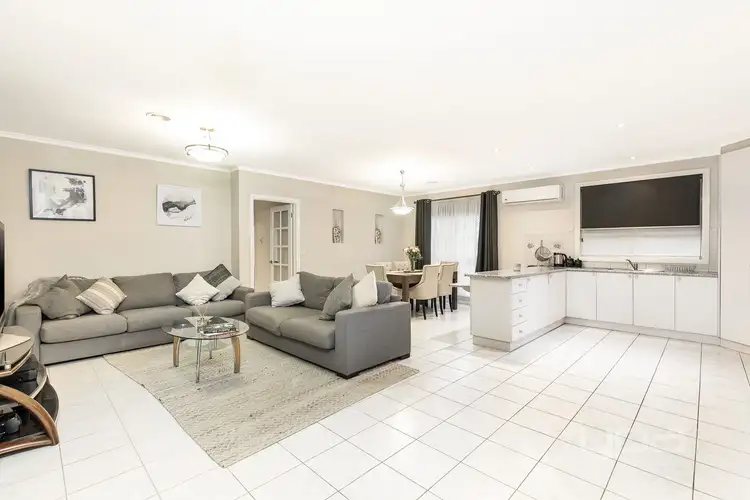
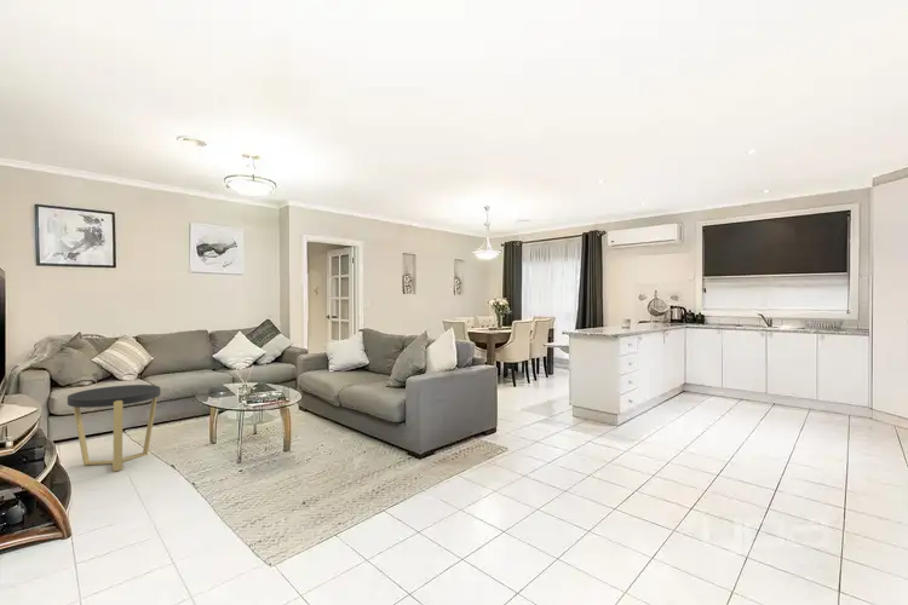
+ side table [67,384,161,473]
